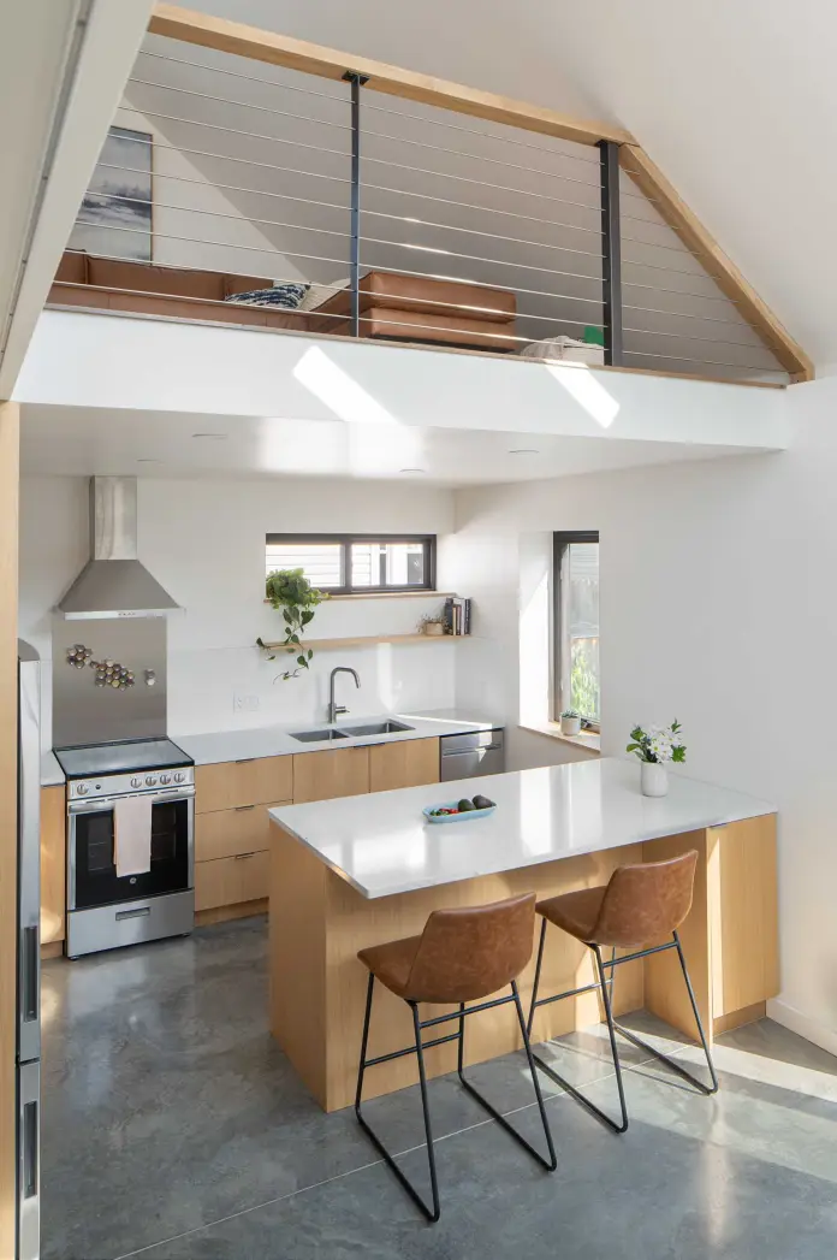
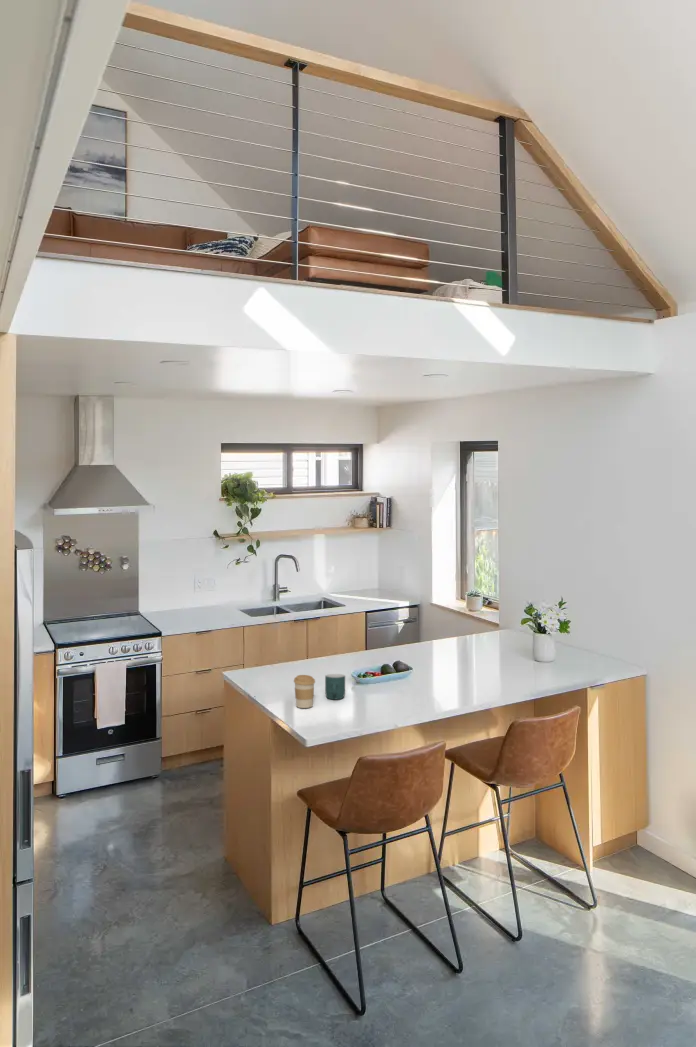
+ mug [324,673,346,700]
+ coffee cup [293,674,316,709]
